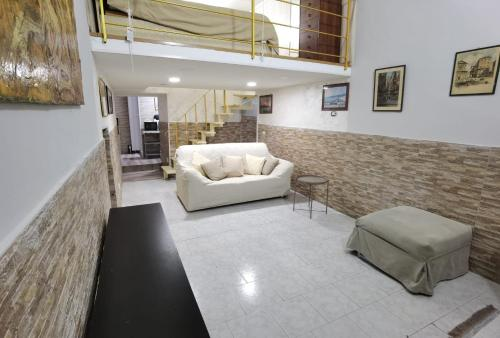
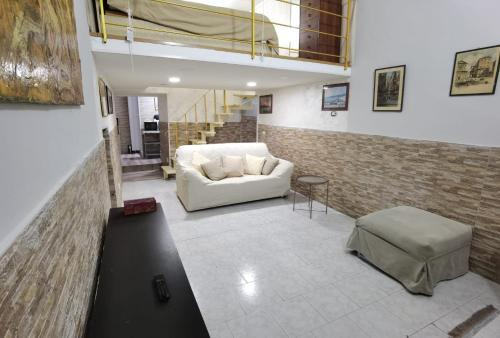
+ tissue box [122,196,158,216]
+ remote control [152,273,171,303]
